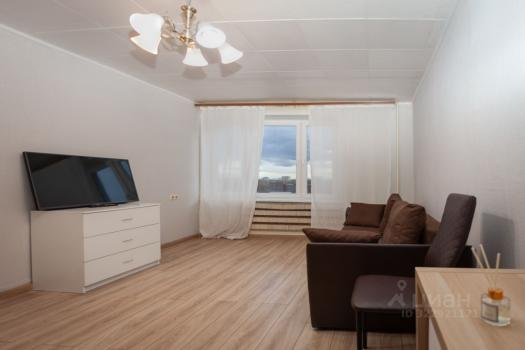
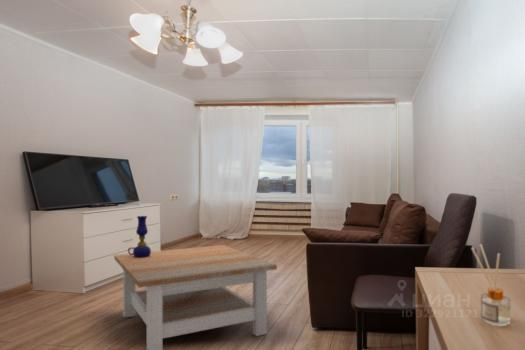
+ coffee table [113,244,278,350]
+ oil lamp [127,215,152,258]
